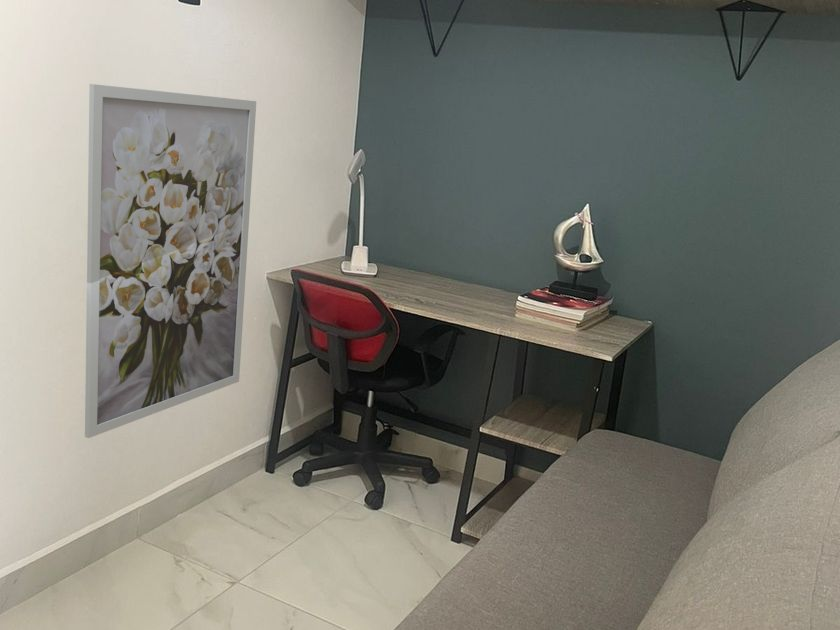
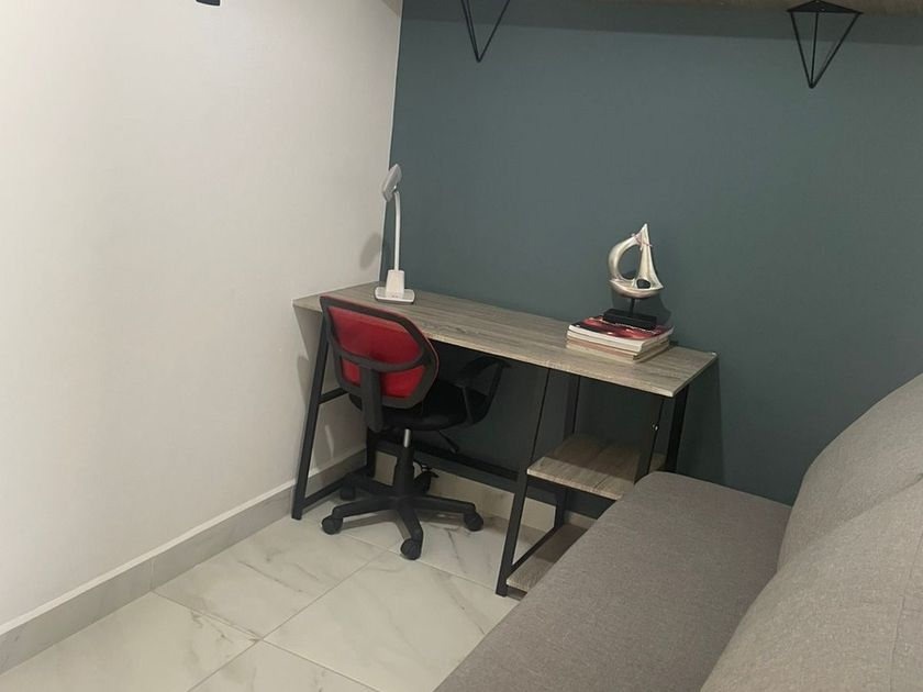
- wall art [84,83,257,439]
